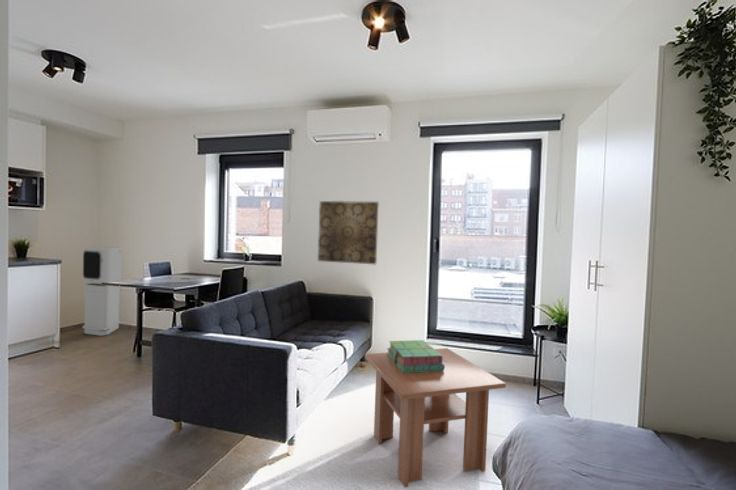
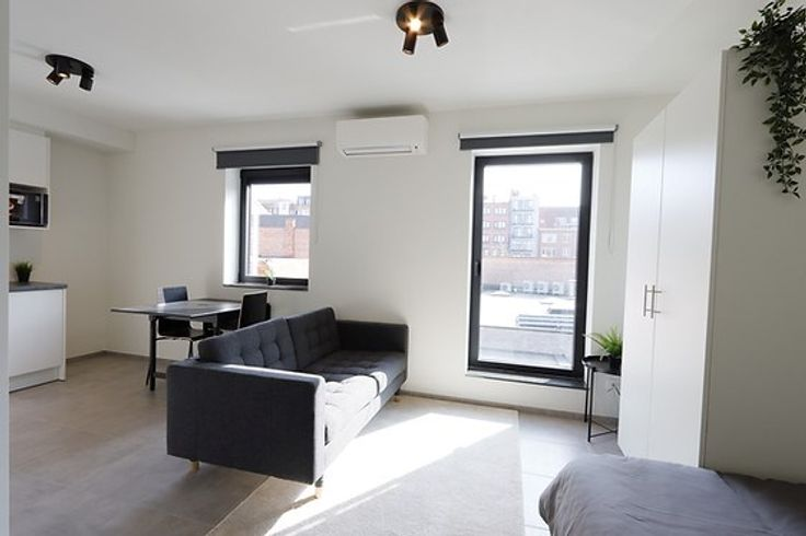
- air purifier [81,246,123,337]
- coffee table [364,347,507,488]
- stack of books [386,339,445,373]
- wall art [317,200,380,265]
